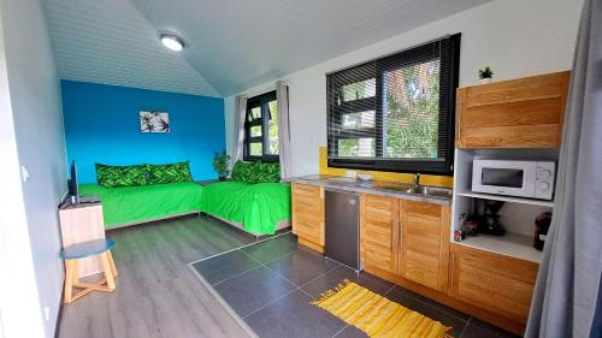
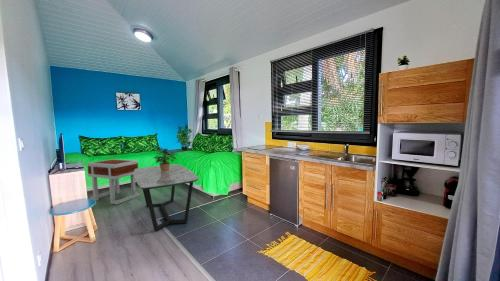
+ coffee table [134,163,200,232]
+ side table [86,158,141,206]
+ potted plant [153,146,179,172]
